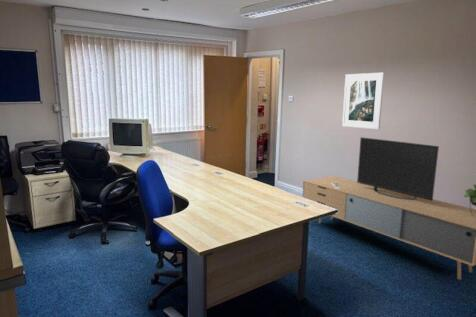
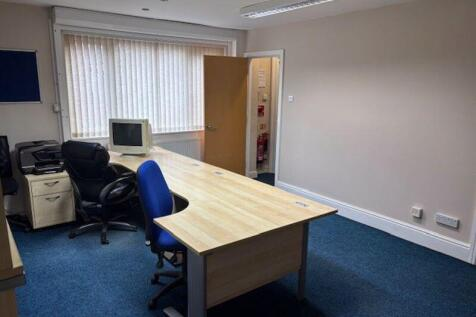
- media console [302,136,476,280]
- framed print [341,72,385,131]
